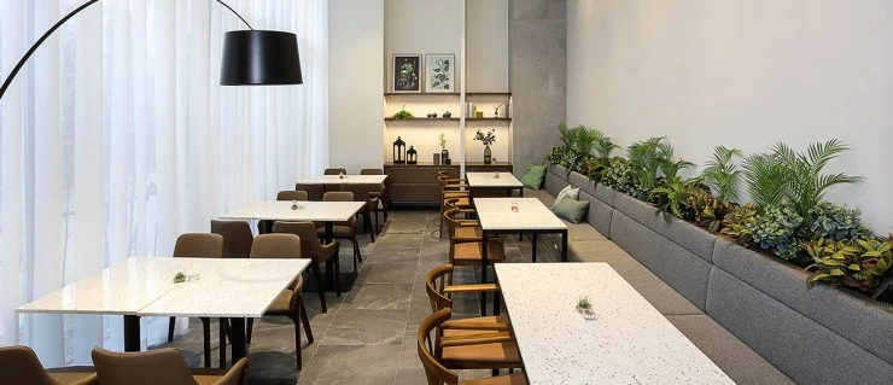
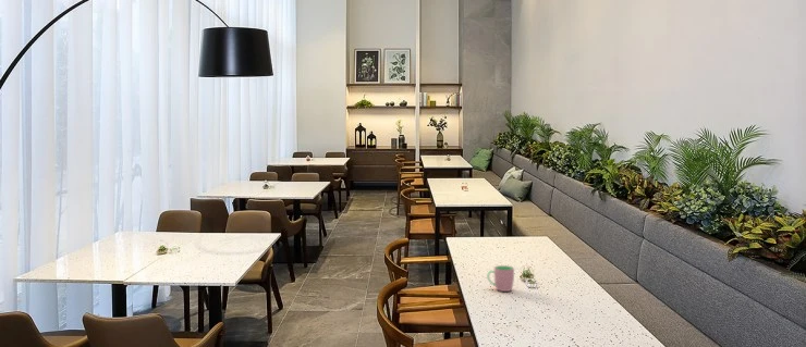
+ cup [486,264,515,293]
